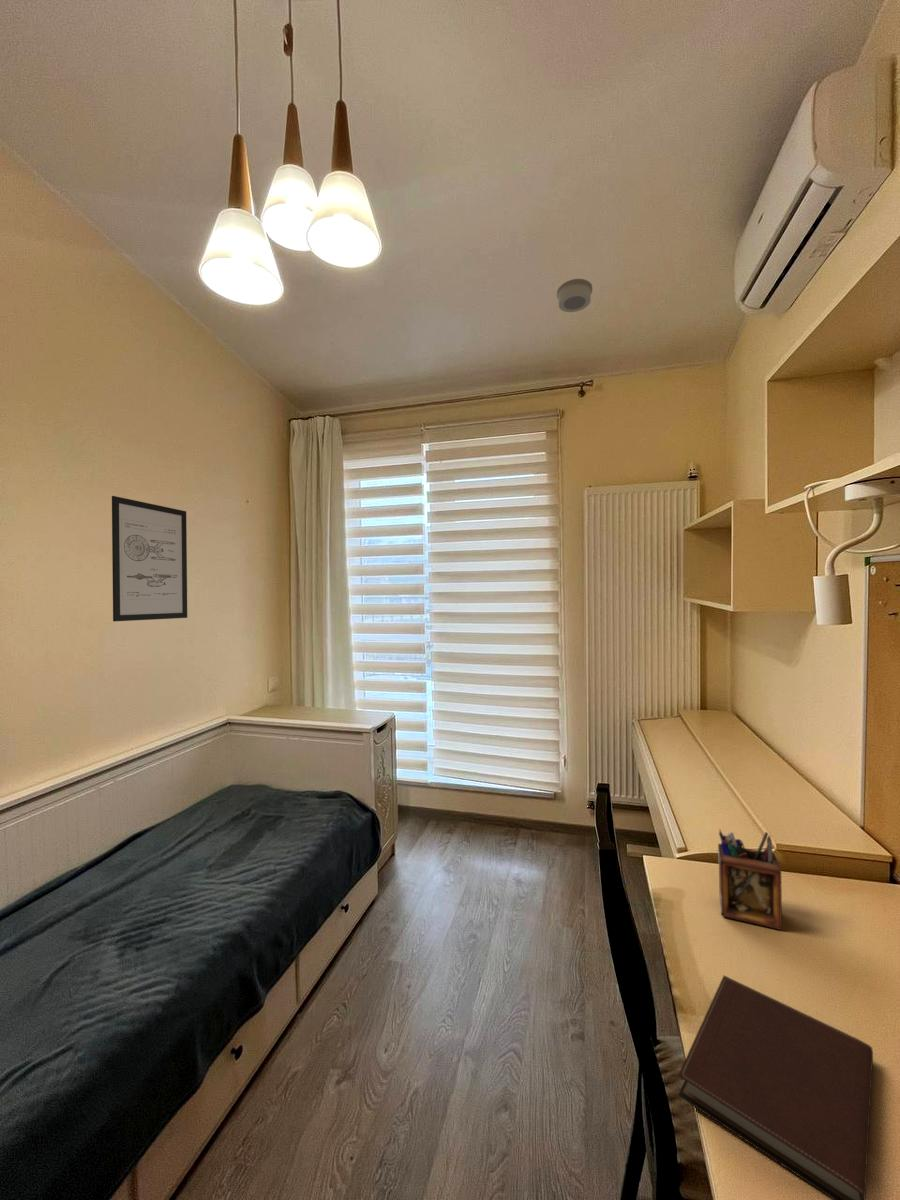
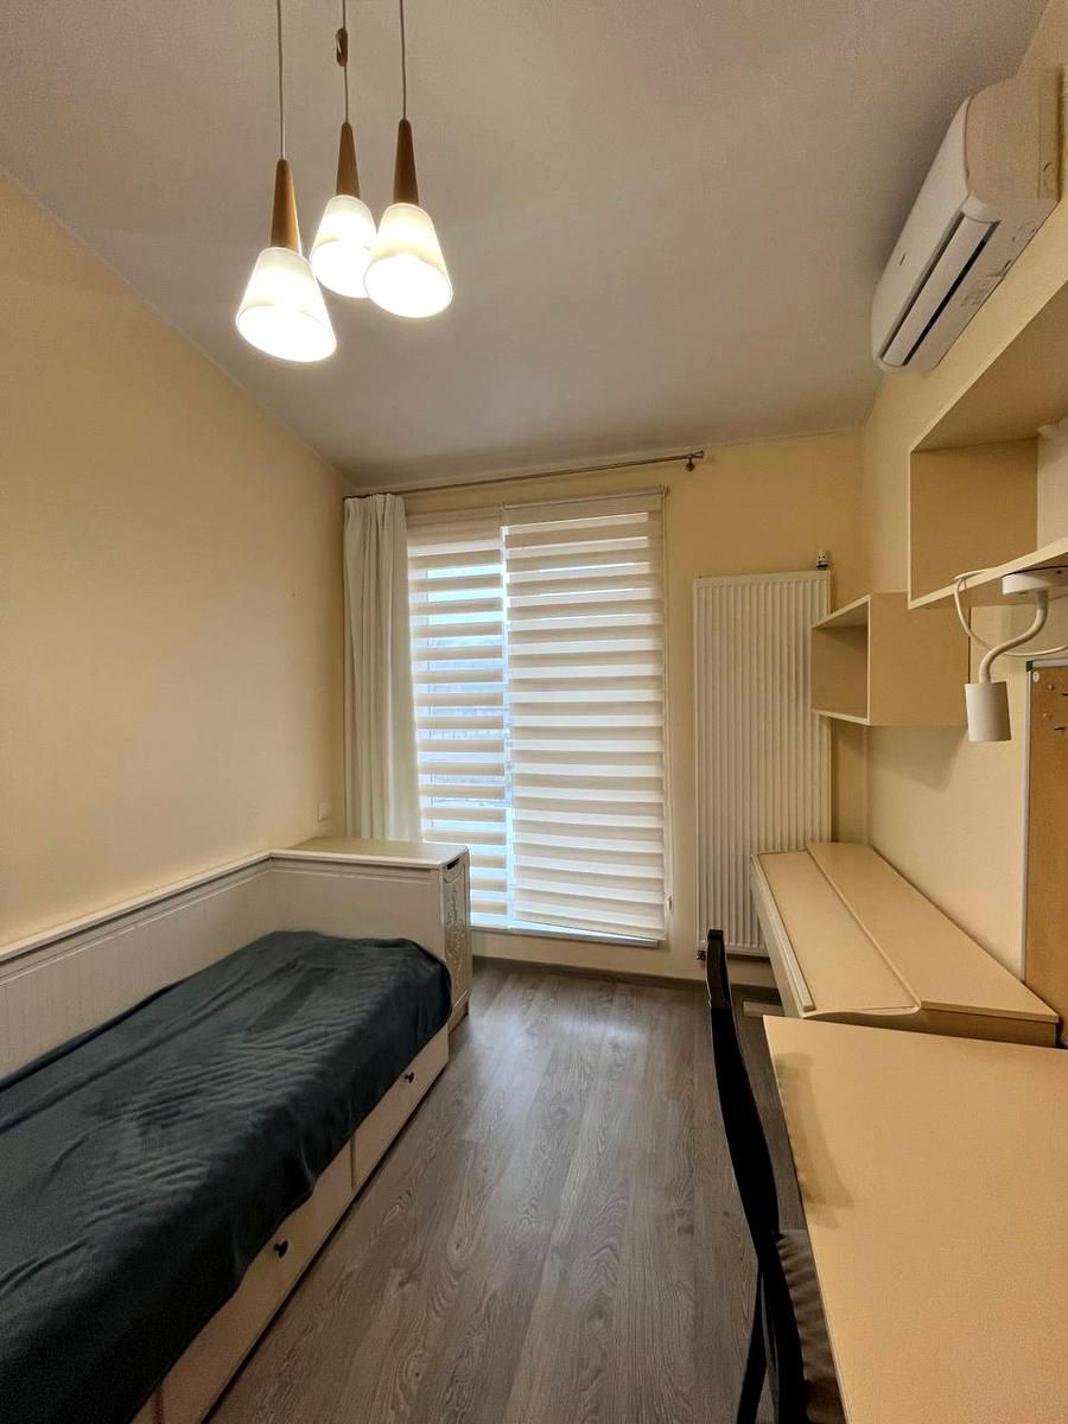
- notebook [677,975,874,1200]
- wall art [111,495,188,622]
- smoke detector [556,278,593,313]
- desk organizer [717,829,783,931]
